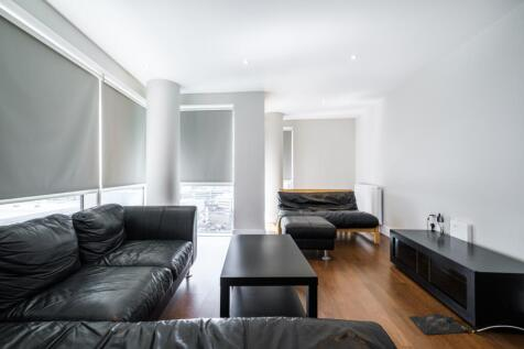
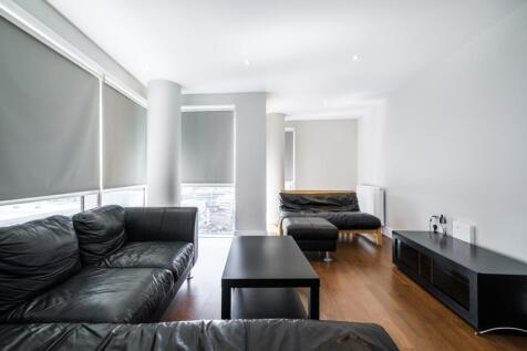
- bag [408,313,470,335]
